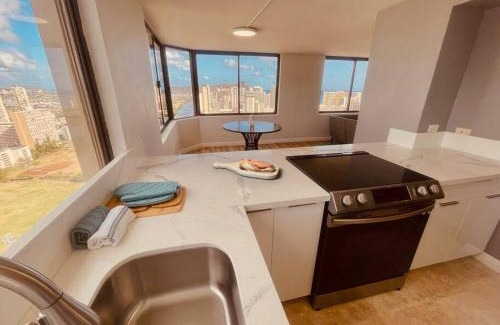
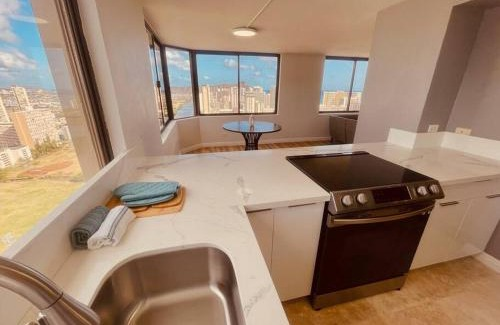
- cutting board [212,158,280,180]
